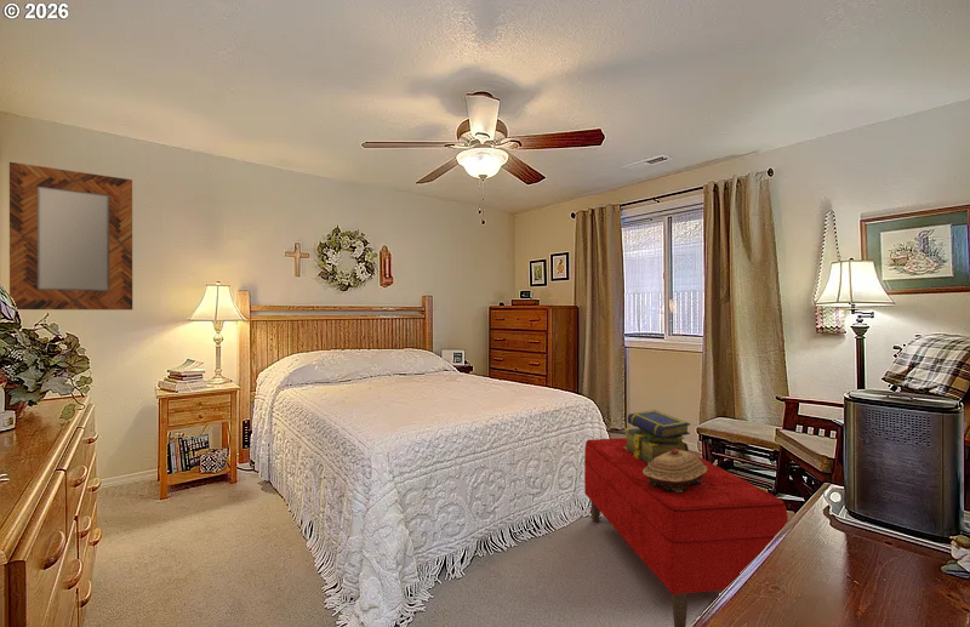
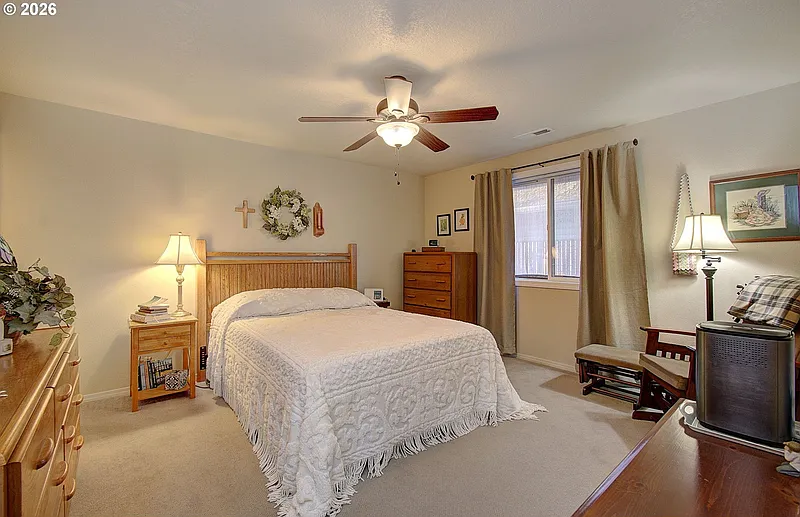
- decorative box [643,449,707,494]
- stack of books [623,409,691,463]
- bench [583,437,789,627]
- home mirror [8,161,133,310]
